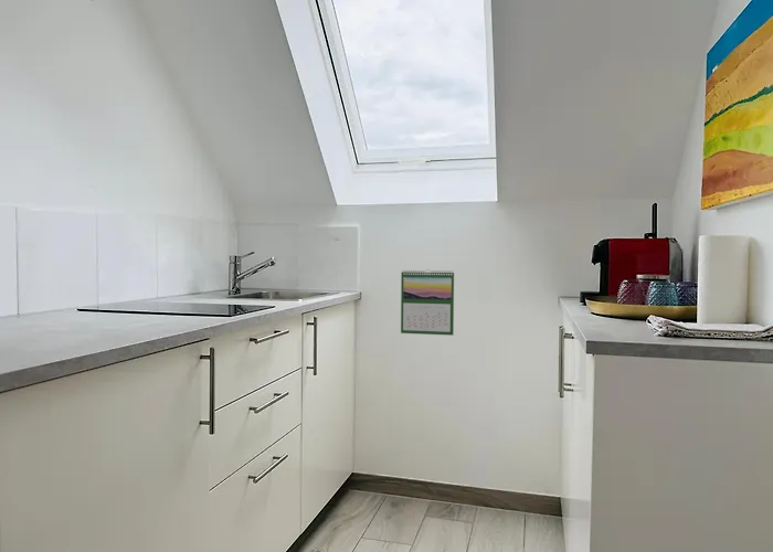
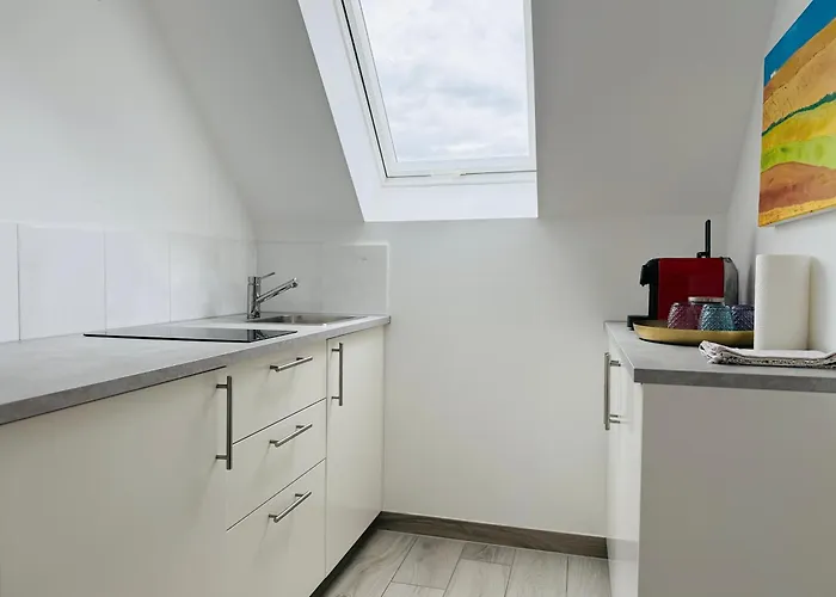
- calendar [400,268,455,337]
